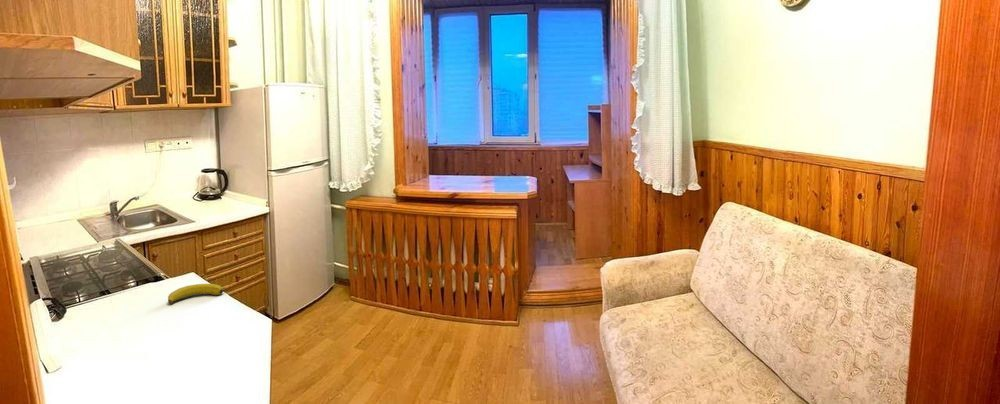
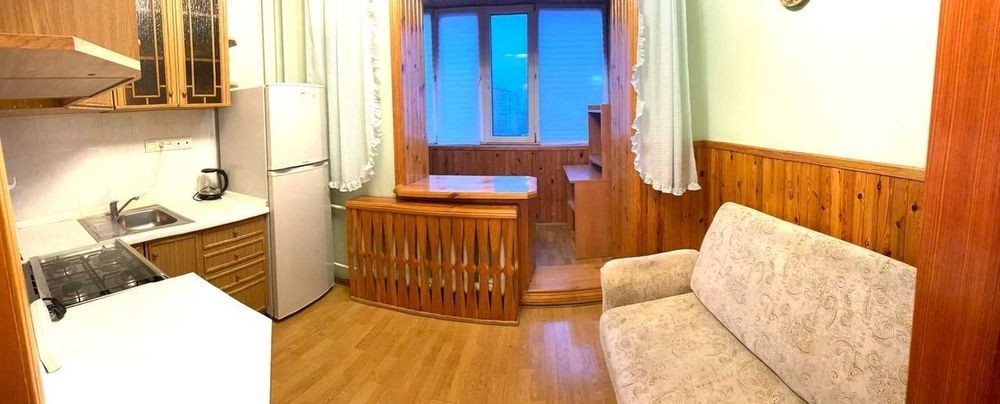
- banana [167,283,224,304]
